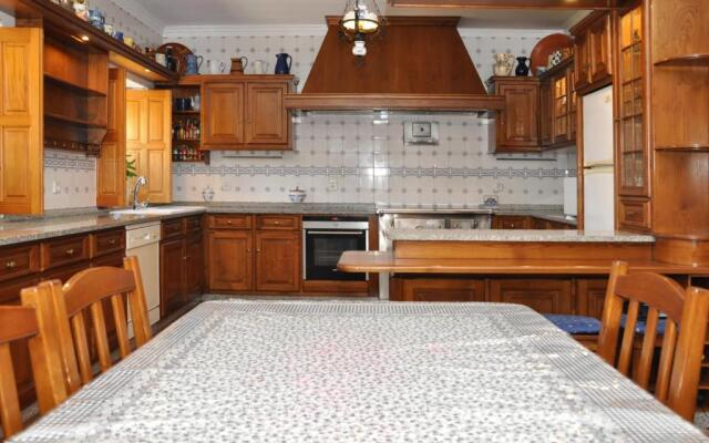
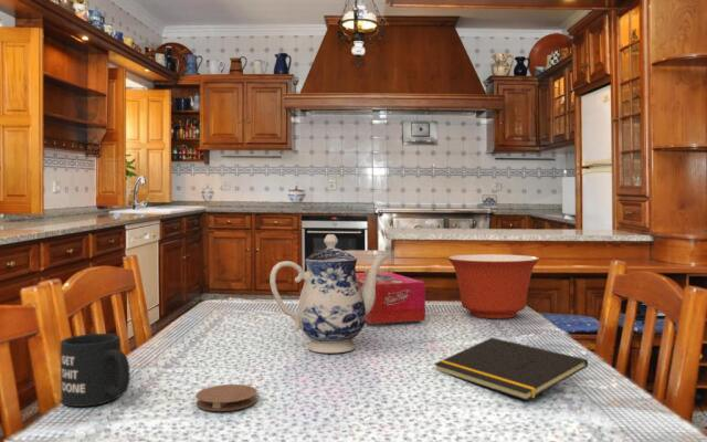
+ tissue box [356,271,426,325]
+ coaster [194,383,258,412]
+ mixing bowl [446,253,541,319]
+ mug [60,333,131,408]
+ teapot [268,233,389,354]
+ notepad [433,337,589,401]
